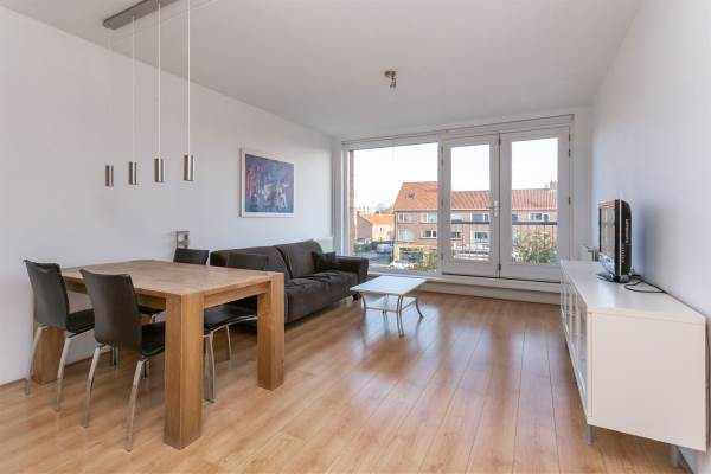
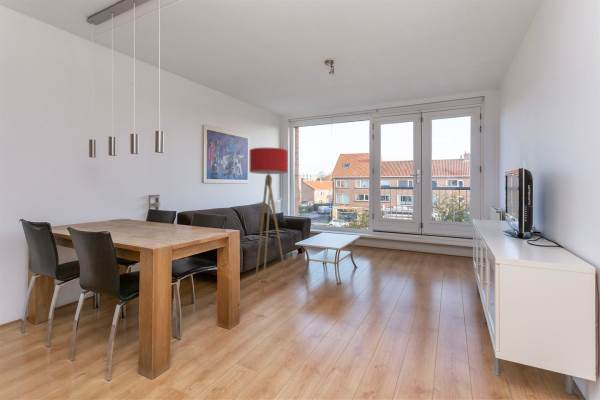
+ floor lamp [249,147,289,292]
